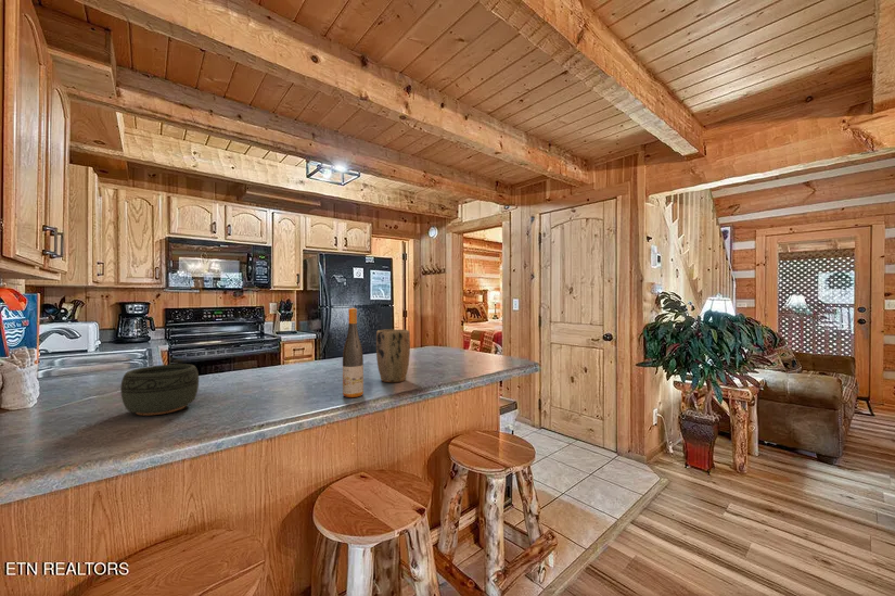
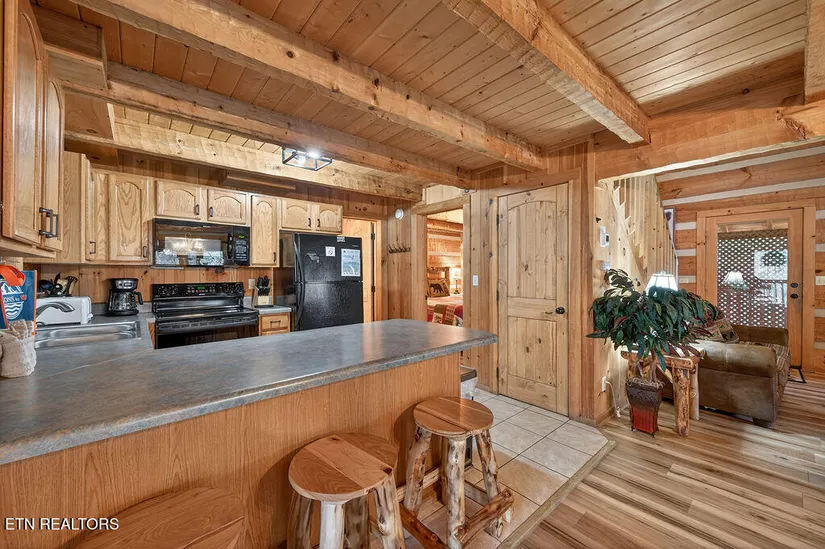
- bowl [119,363,200,416]
- plant pot [375,329,411,383]
- wine bottle [342,307,365,398]
